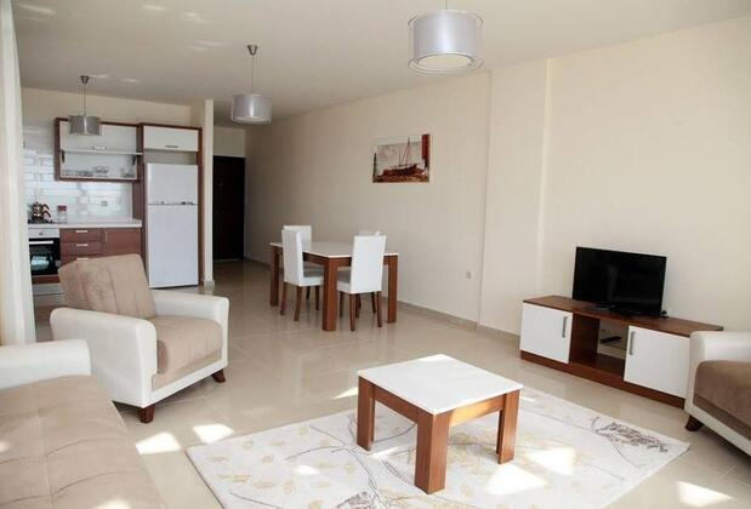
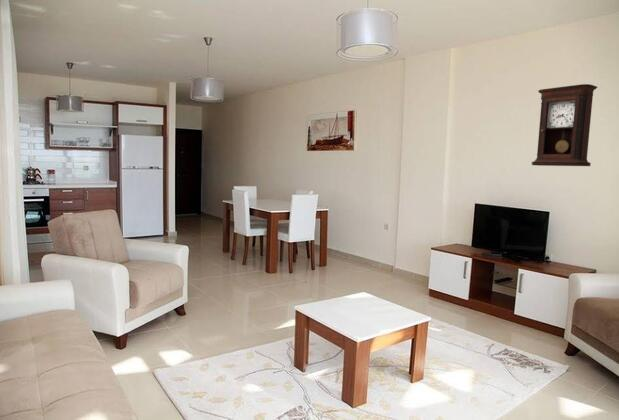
+ pendulum clock [531,83,598,167]
